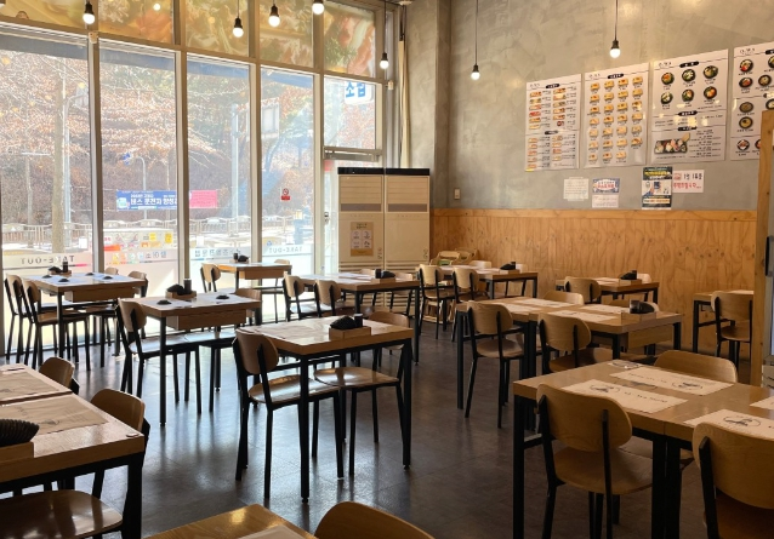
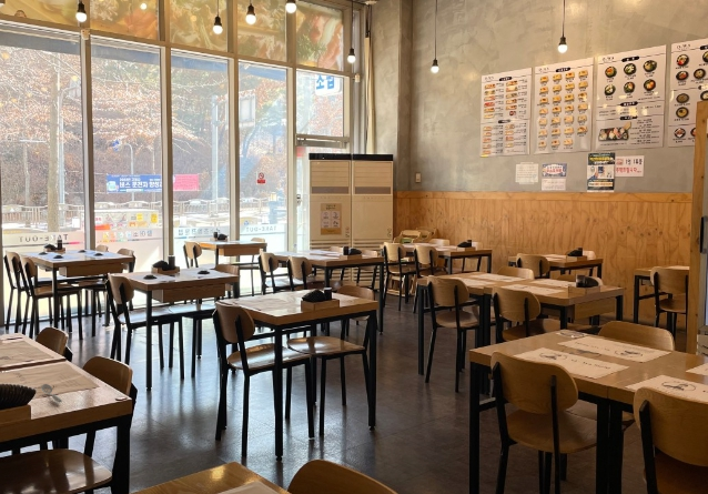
+ spoon [40,383,63,403]
